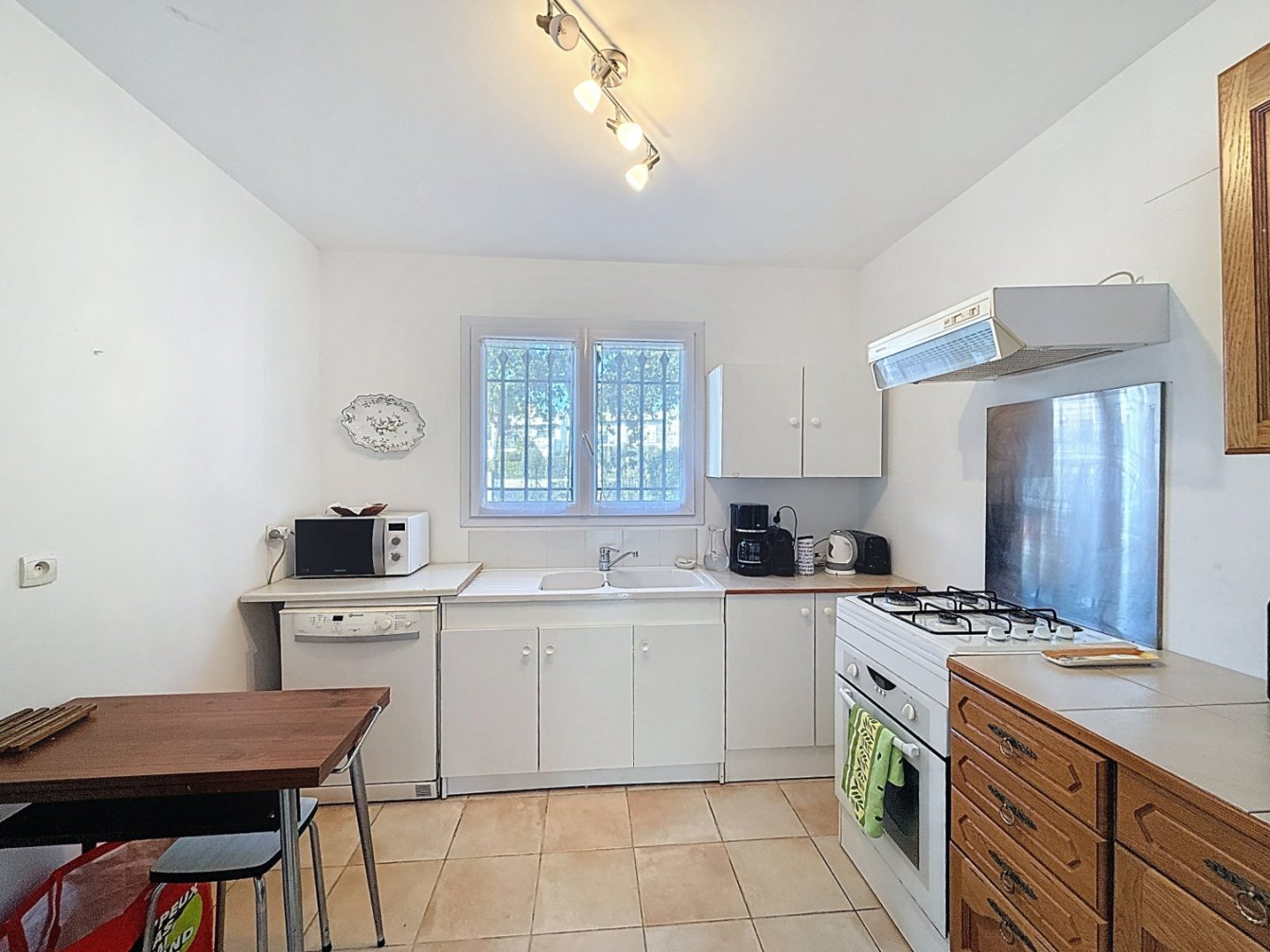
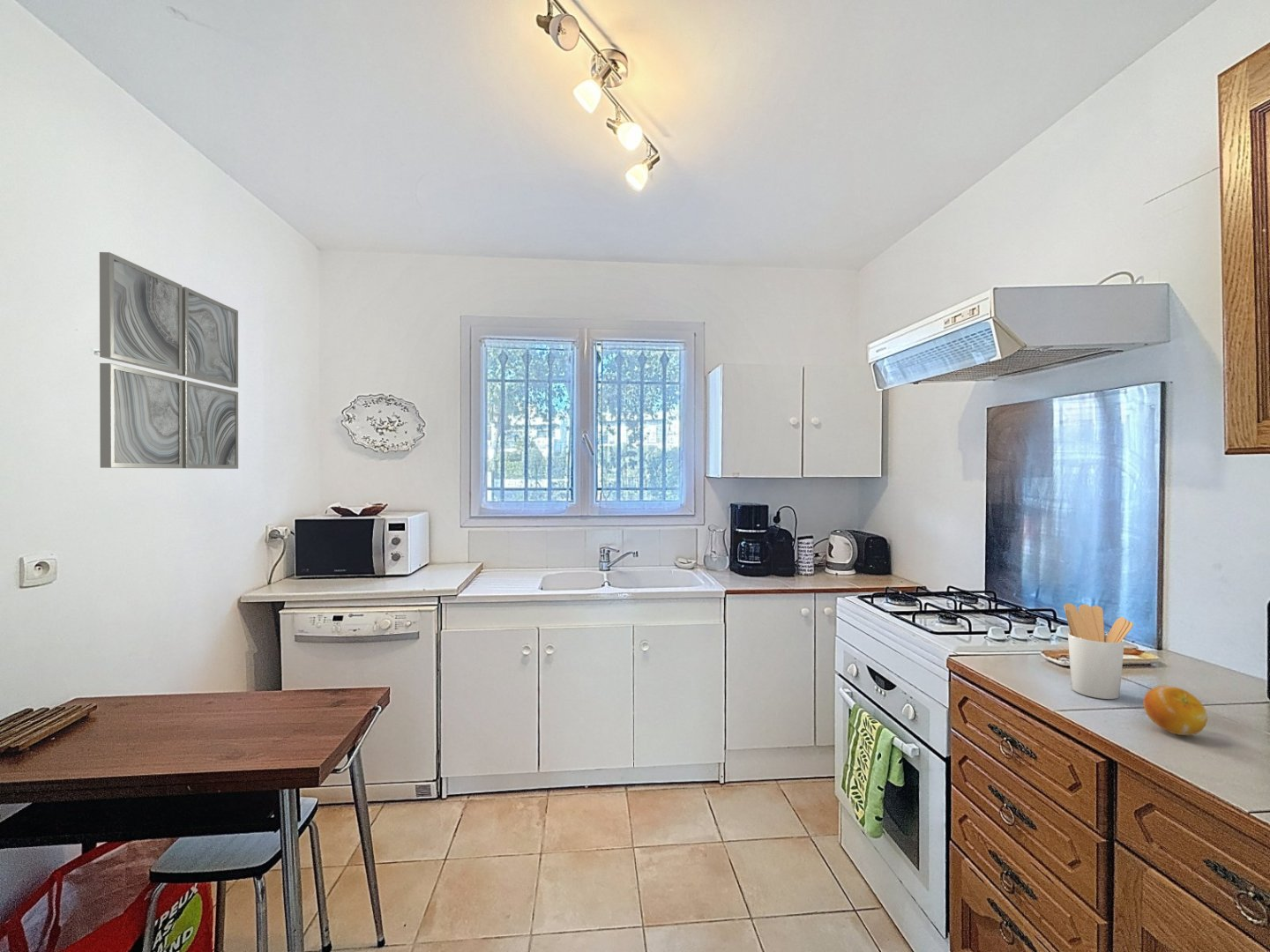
+ wall art [99,251,239,470]
+ utensil holder [1063,602,1134,700]
+ fruit [1142,685,1208,736]
